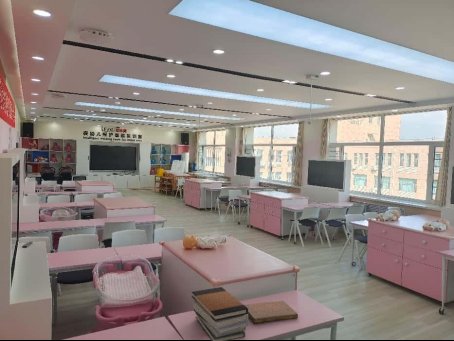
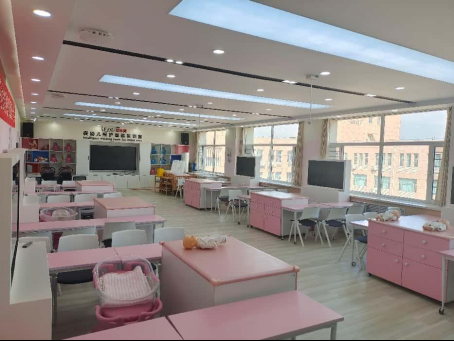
- notebook [243,300,299,325]
- book stack [191,286,249,341]
